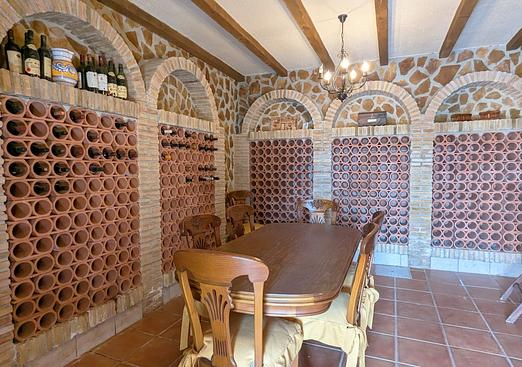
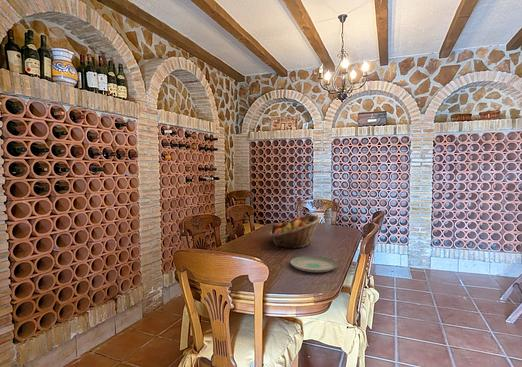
+ plate [289,255,338,273]
+ fruit basket [268,214,322,250]
